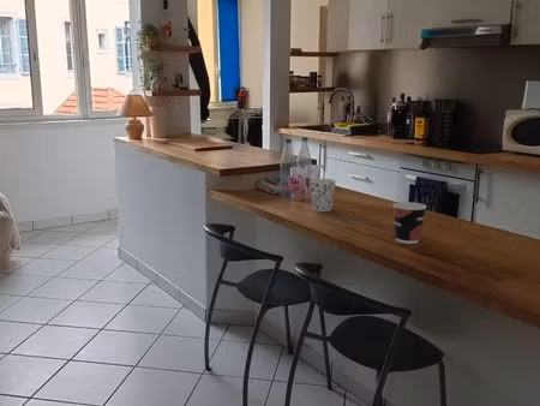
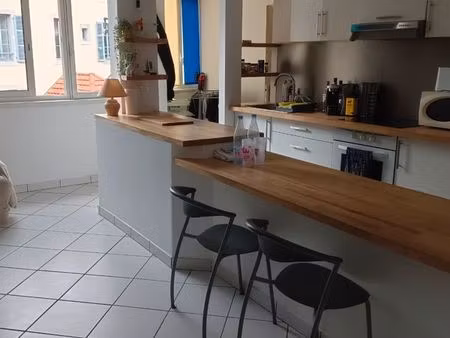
- cup [308,178,337,213]
- cup [392,201,427,245]
